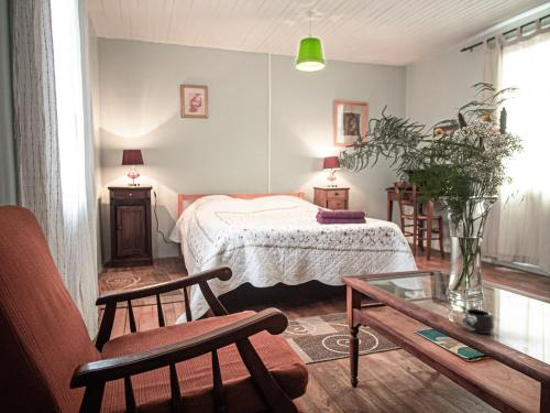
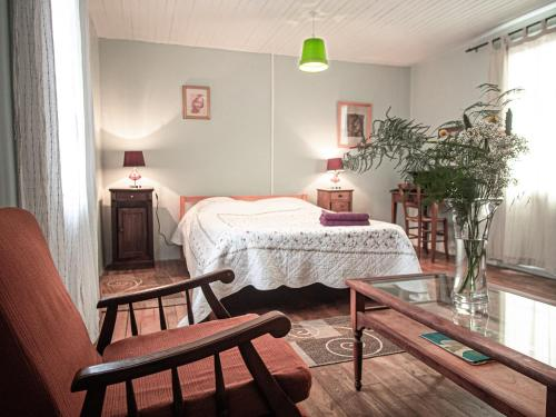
- mug [461,306,495,335]
